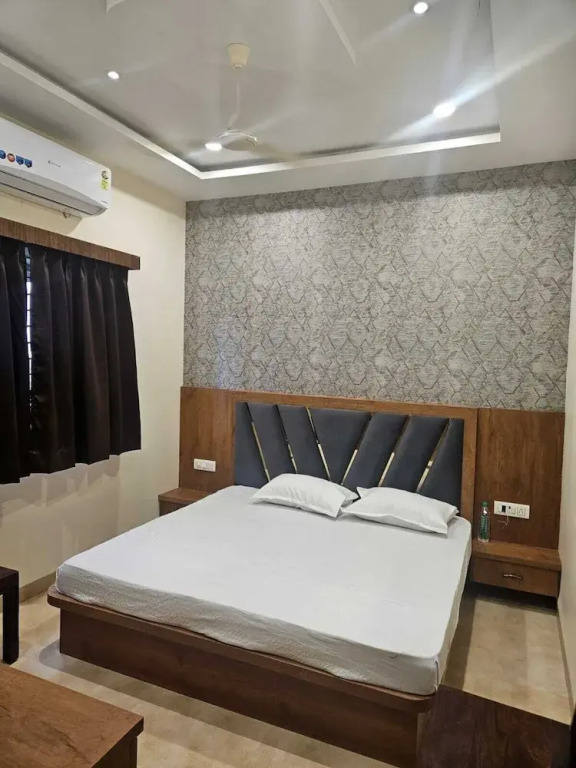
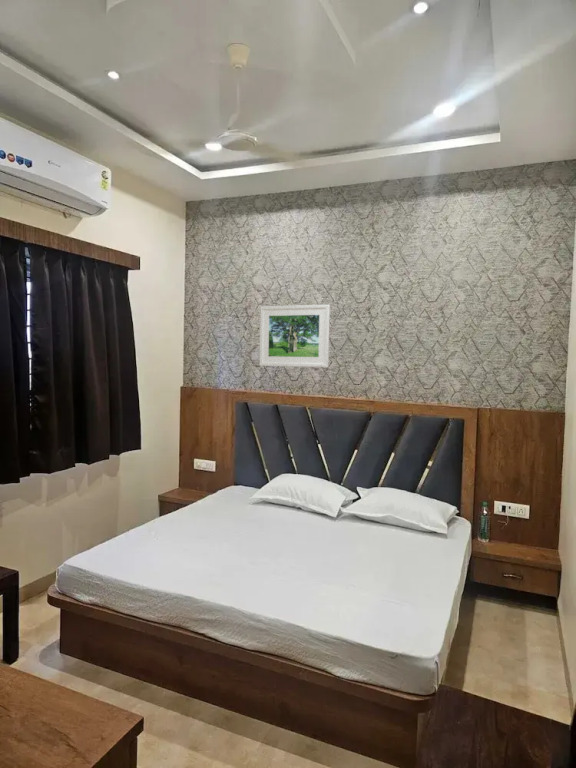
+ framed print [259,303,331,368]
